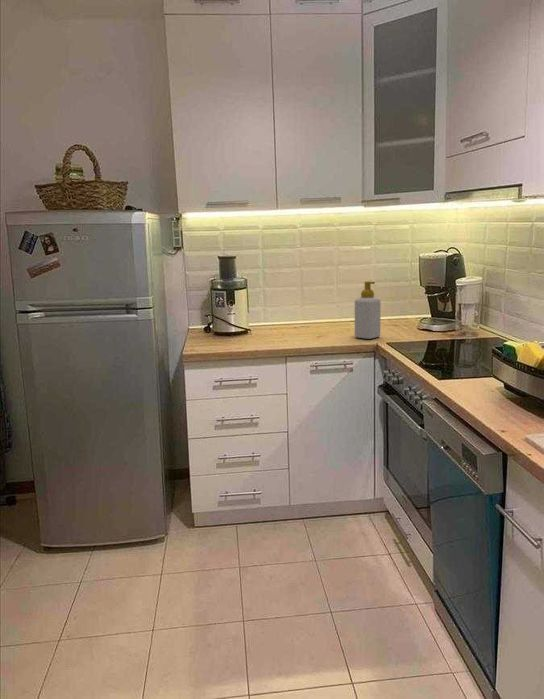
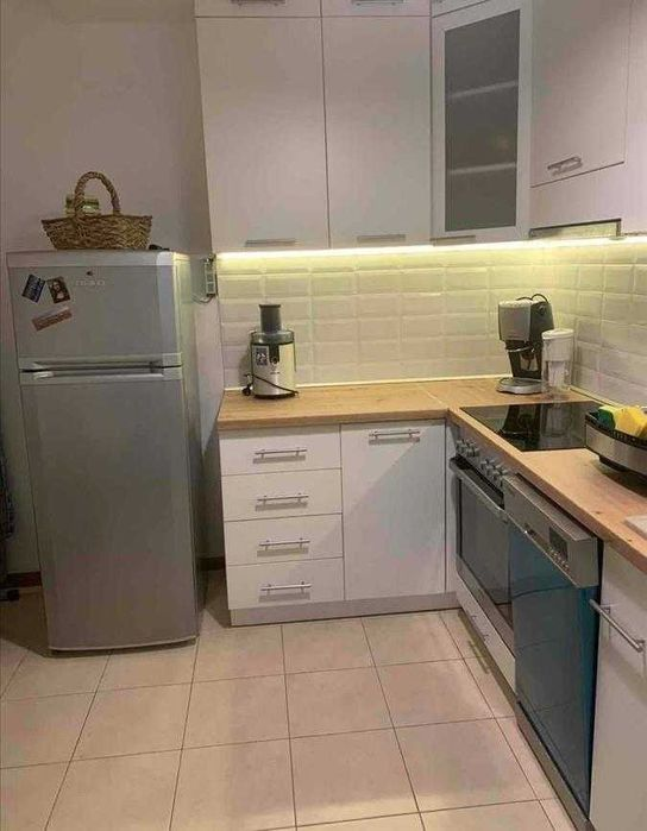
- soap bottle [354,280,382,340]
